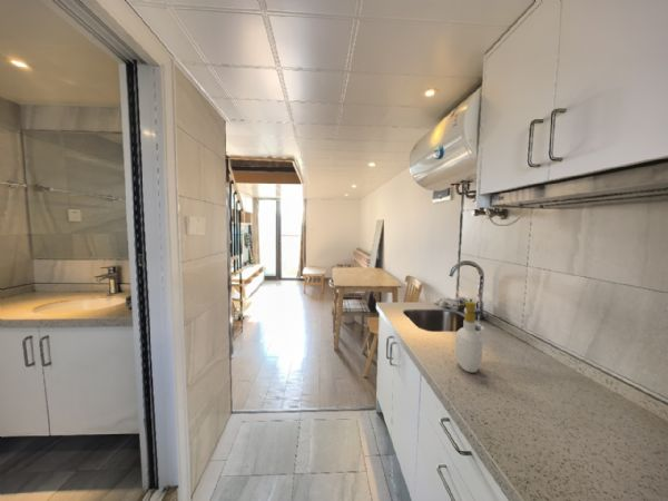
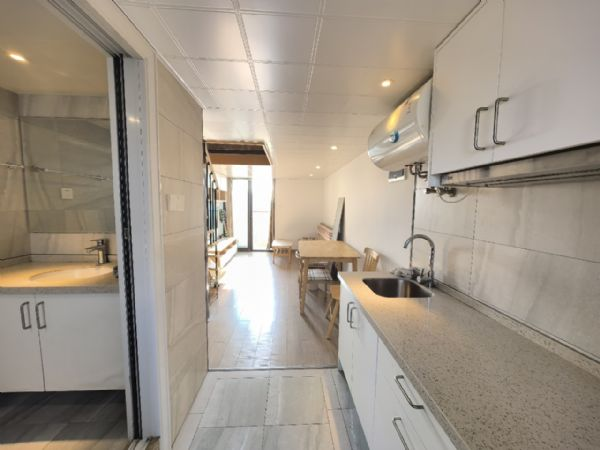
- soap bottle [454,301,483,373]
